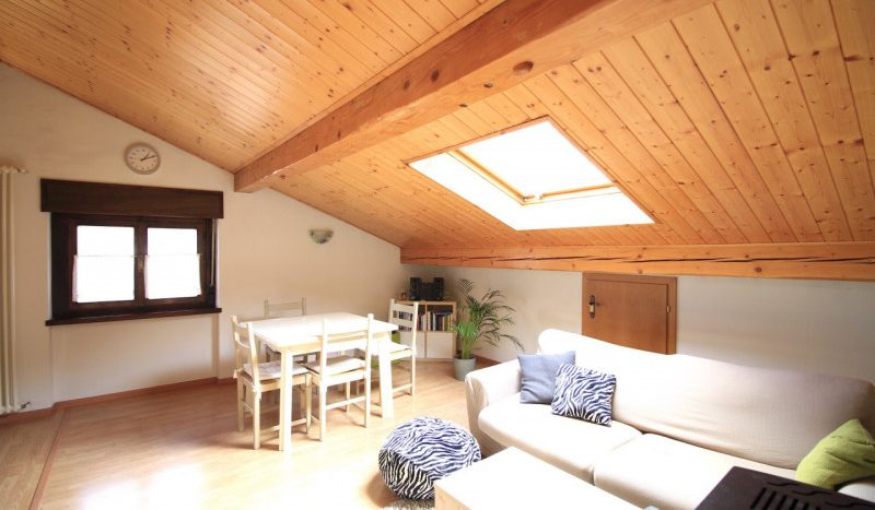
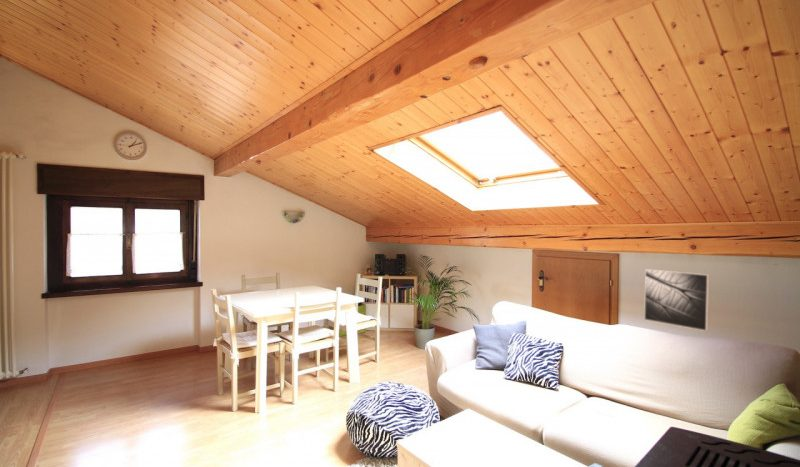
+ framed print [643,268,710,332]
